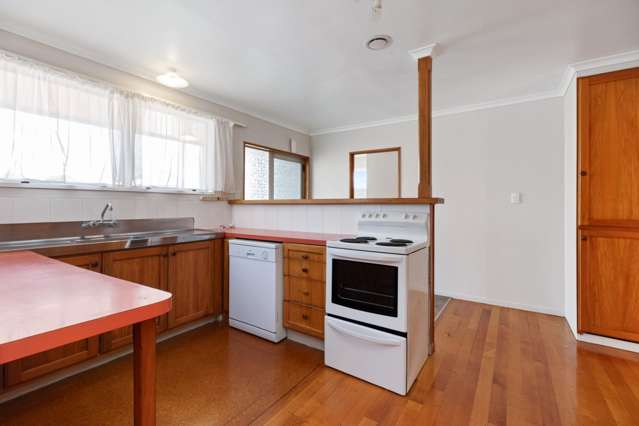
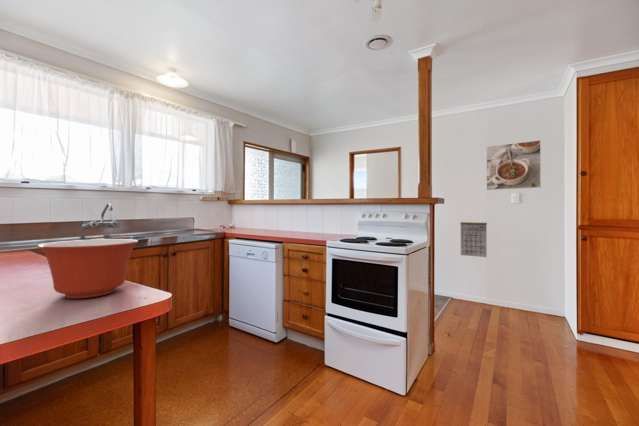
+ calendar [459,215,488,258]
+ mixing bowl [36,238,139,299]
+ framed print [486,139,542,191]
